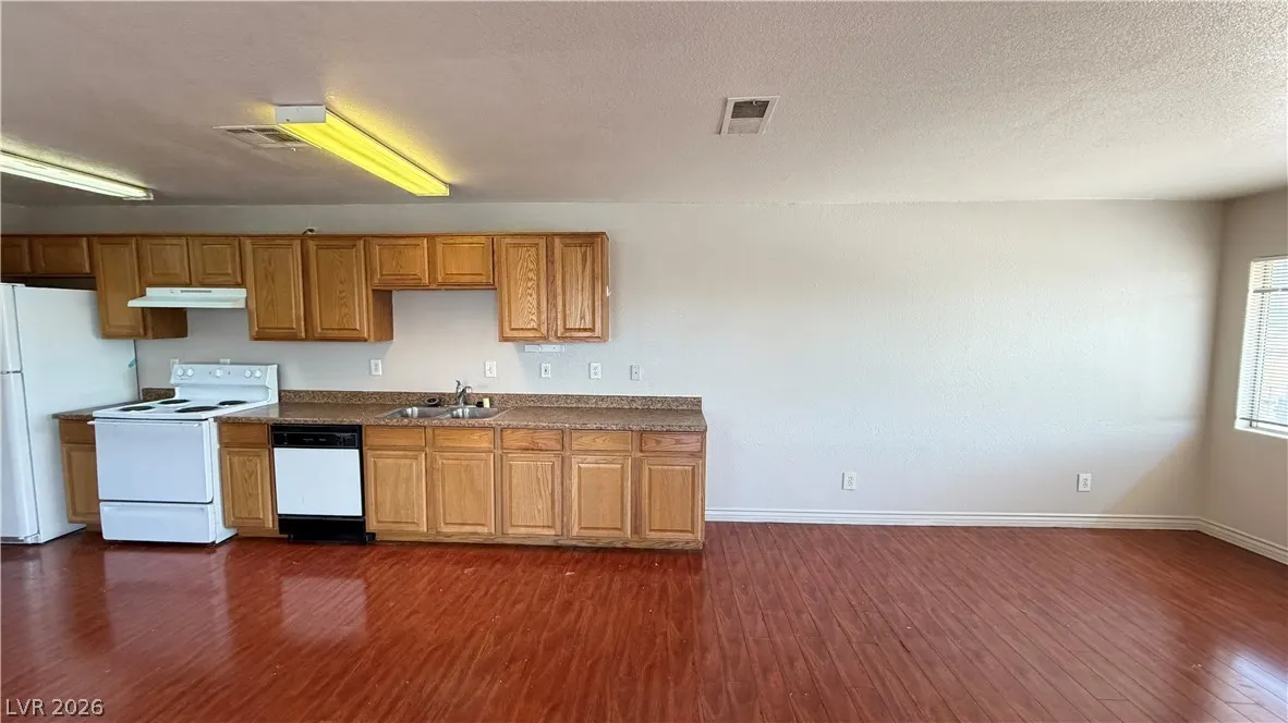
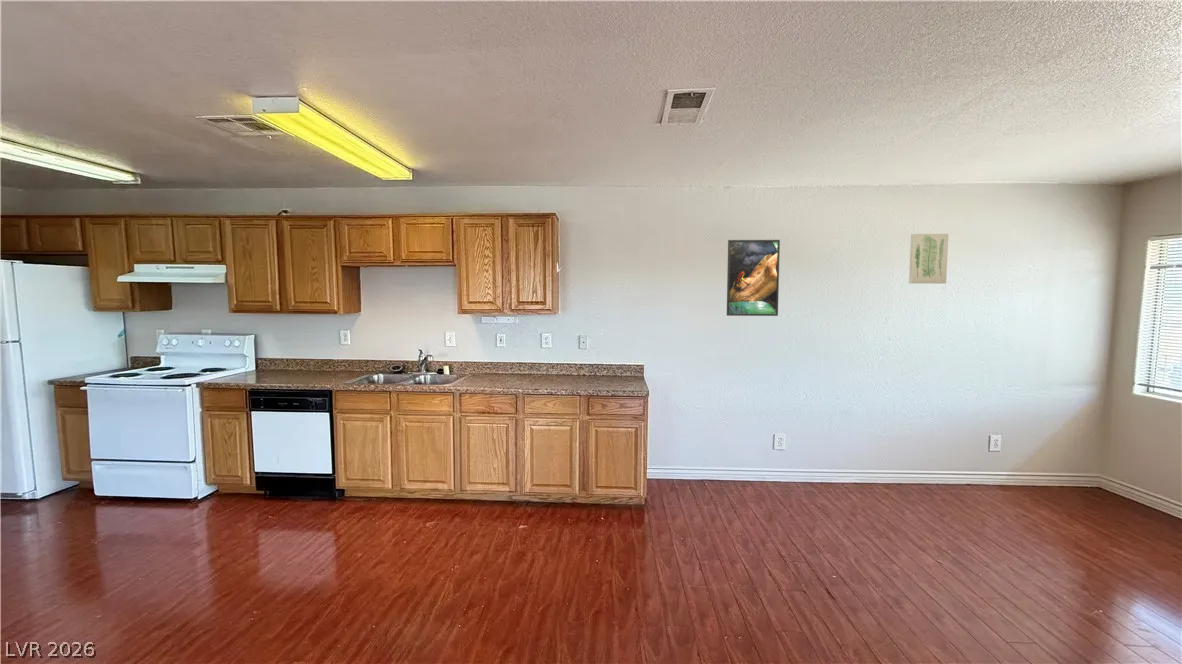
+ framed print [726,239,781,317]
+ wall art [908,233,949,285]
